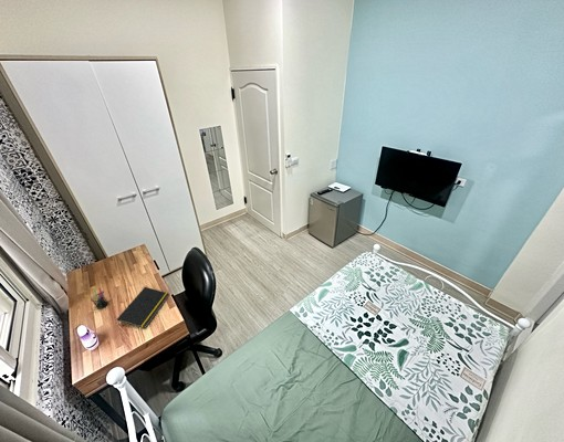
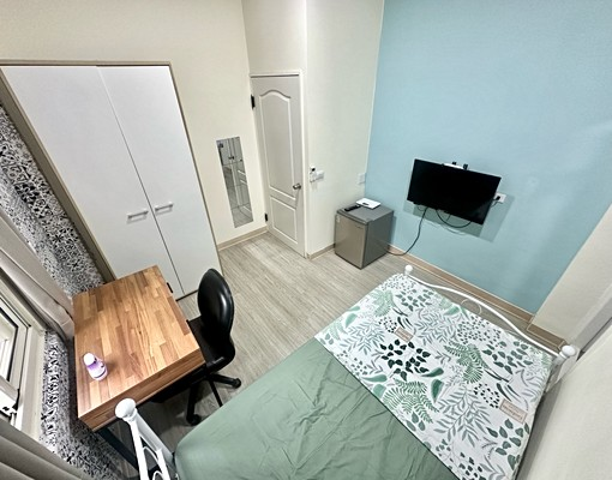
- notepad [116,286,170,329]
- pen holder [84,286,109,311]
